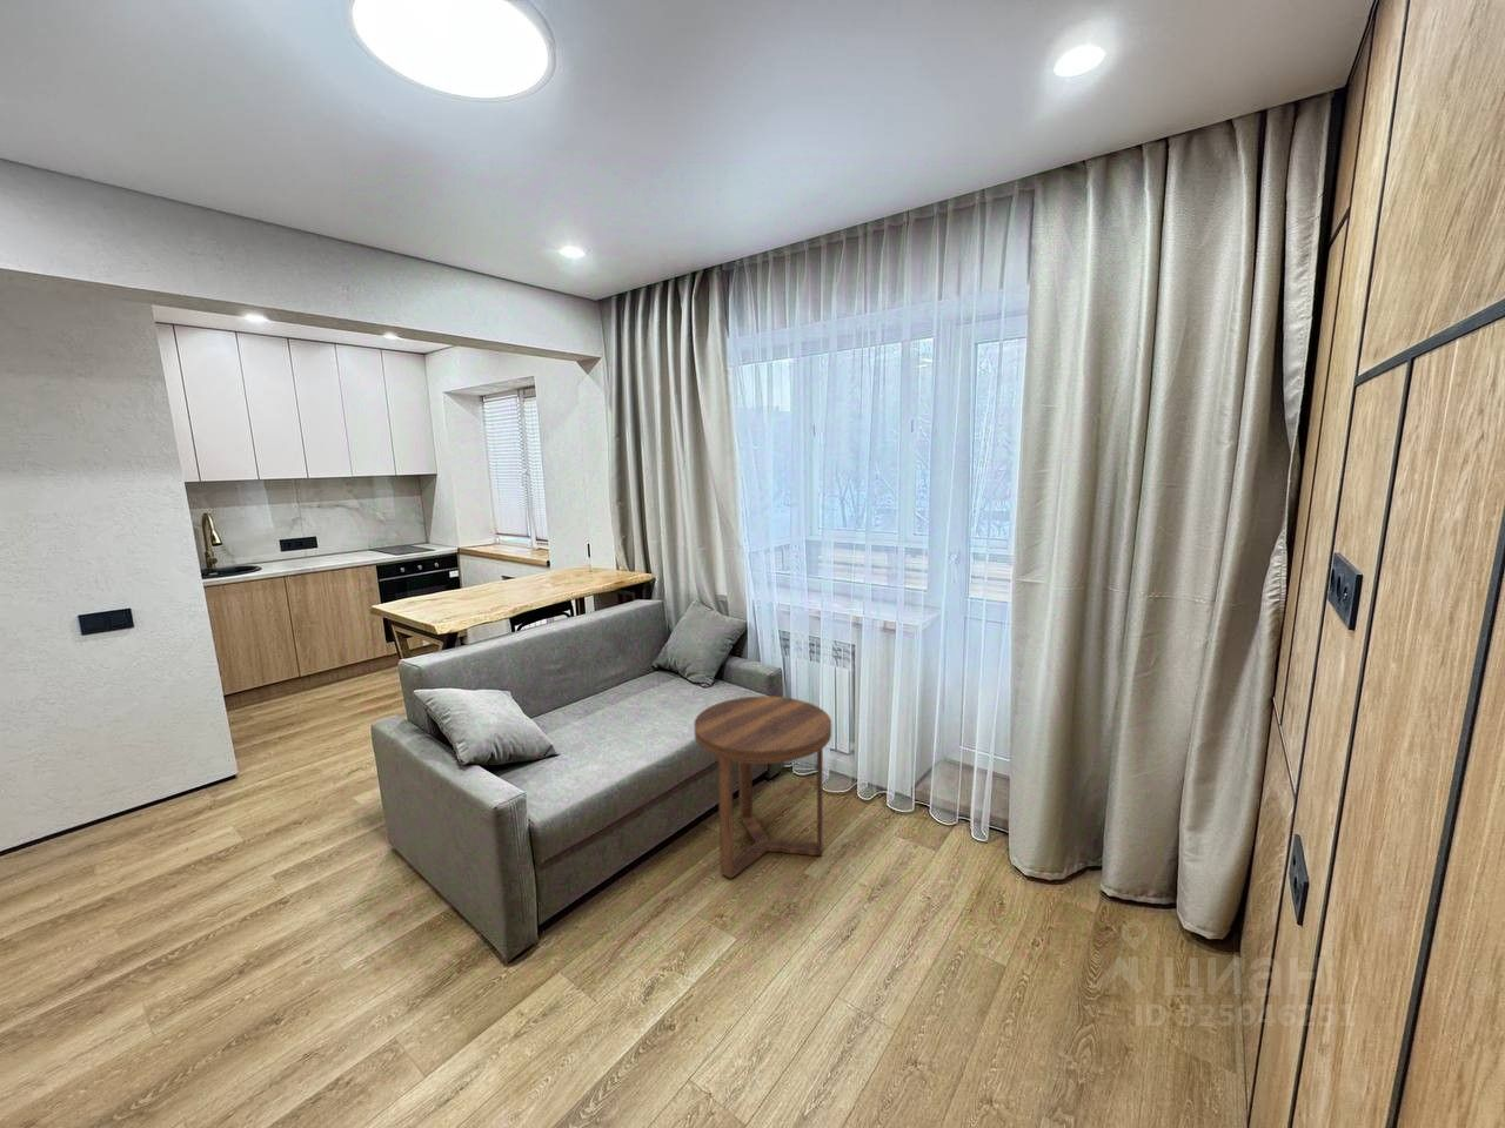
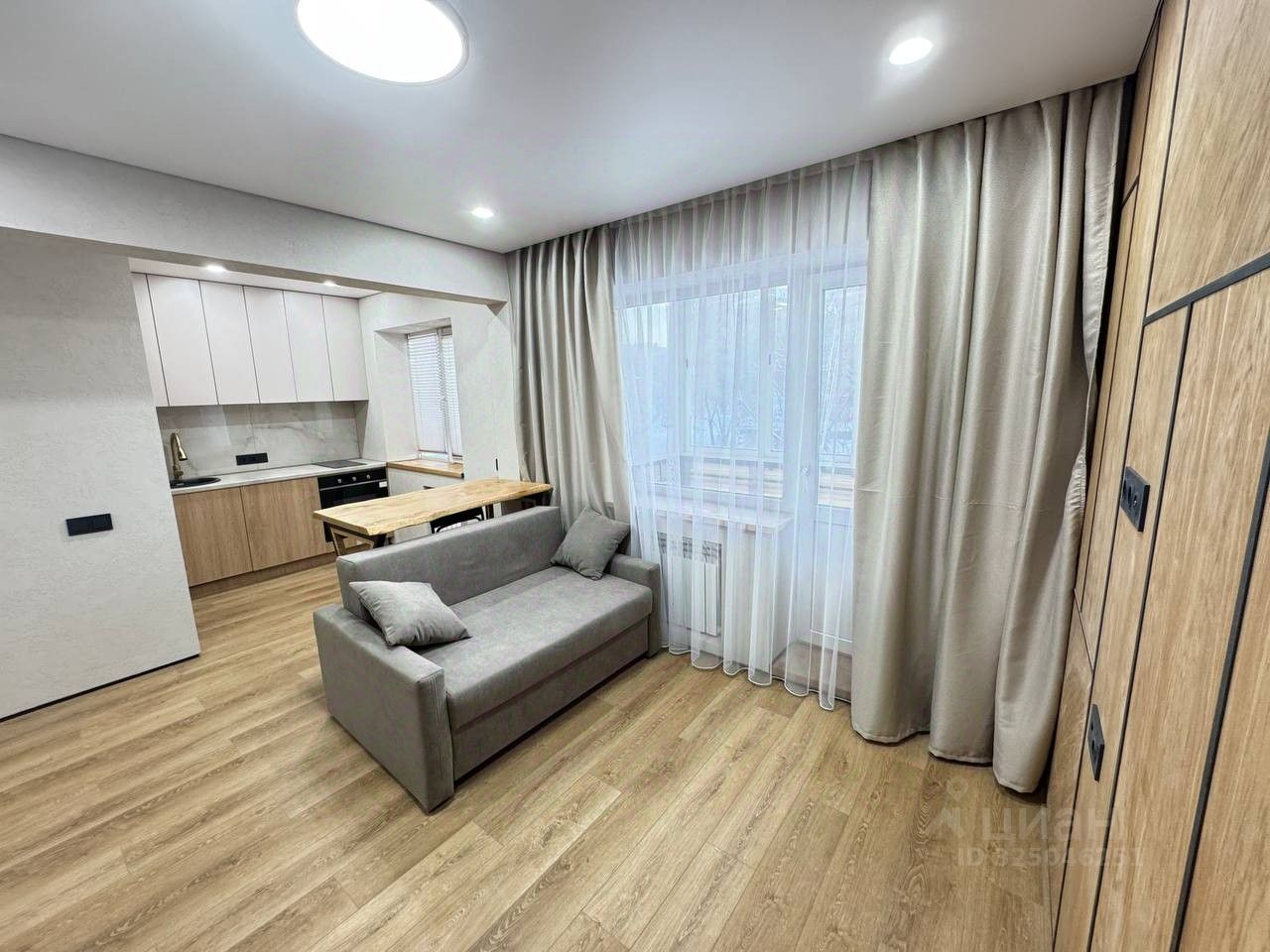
- side table [692,696,832,880]
